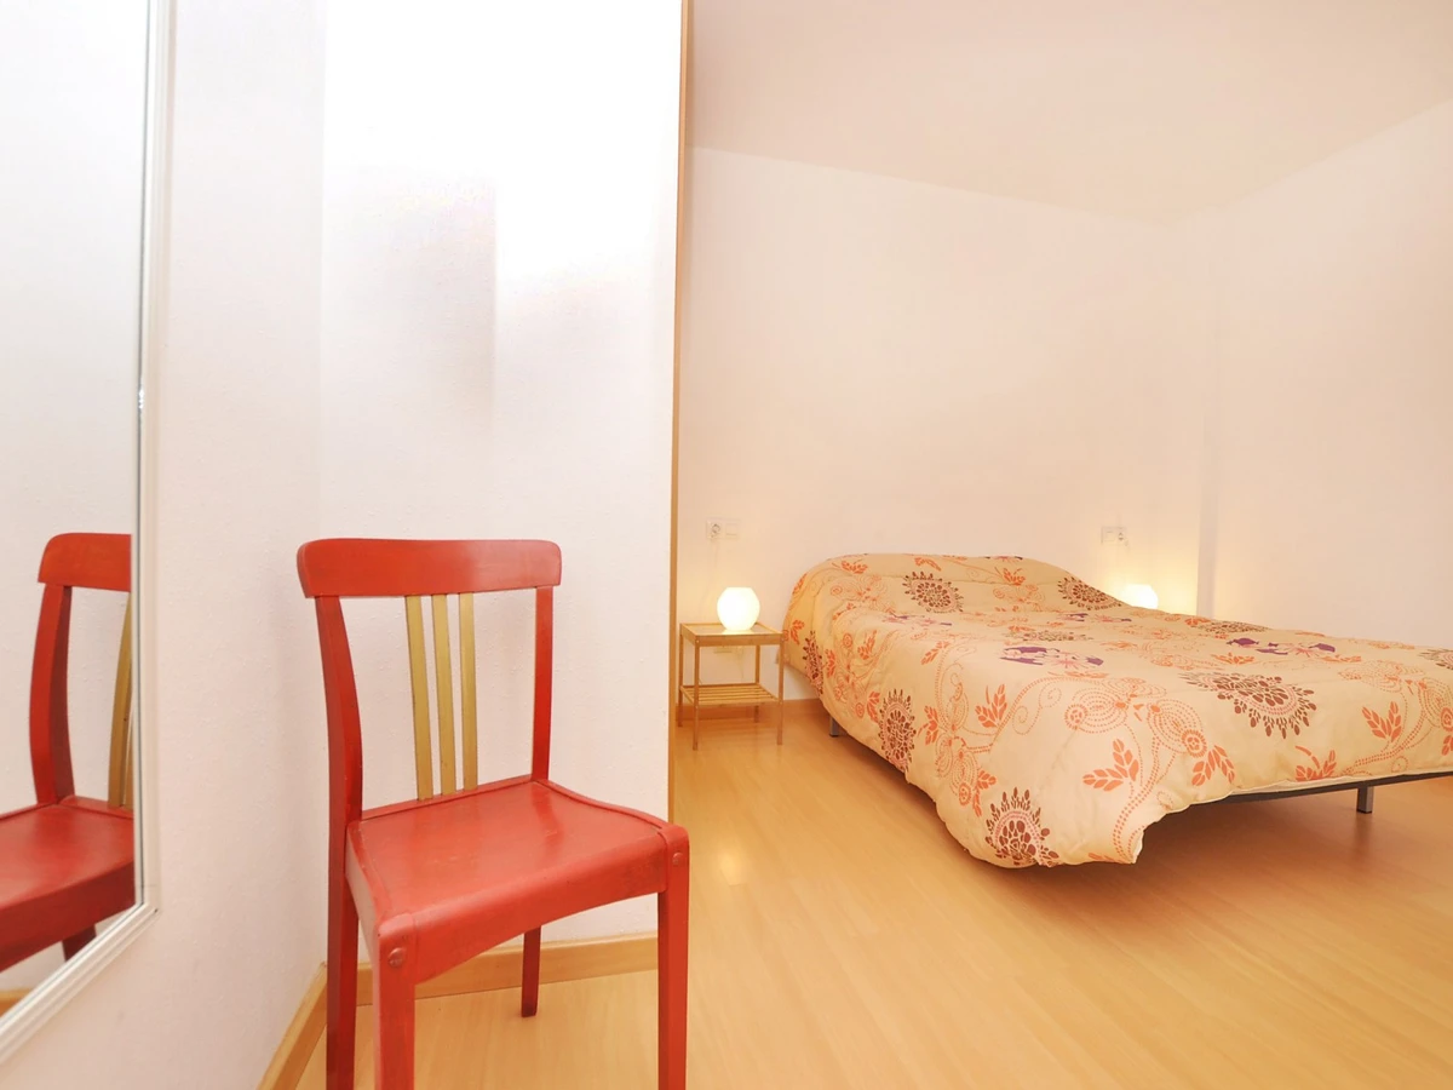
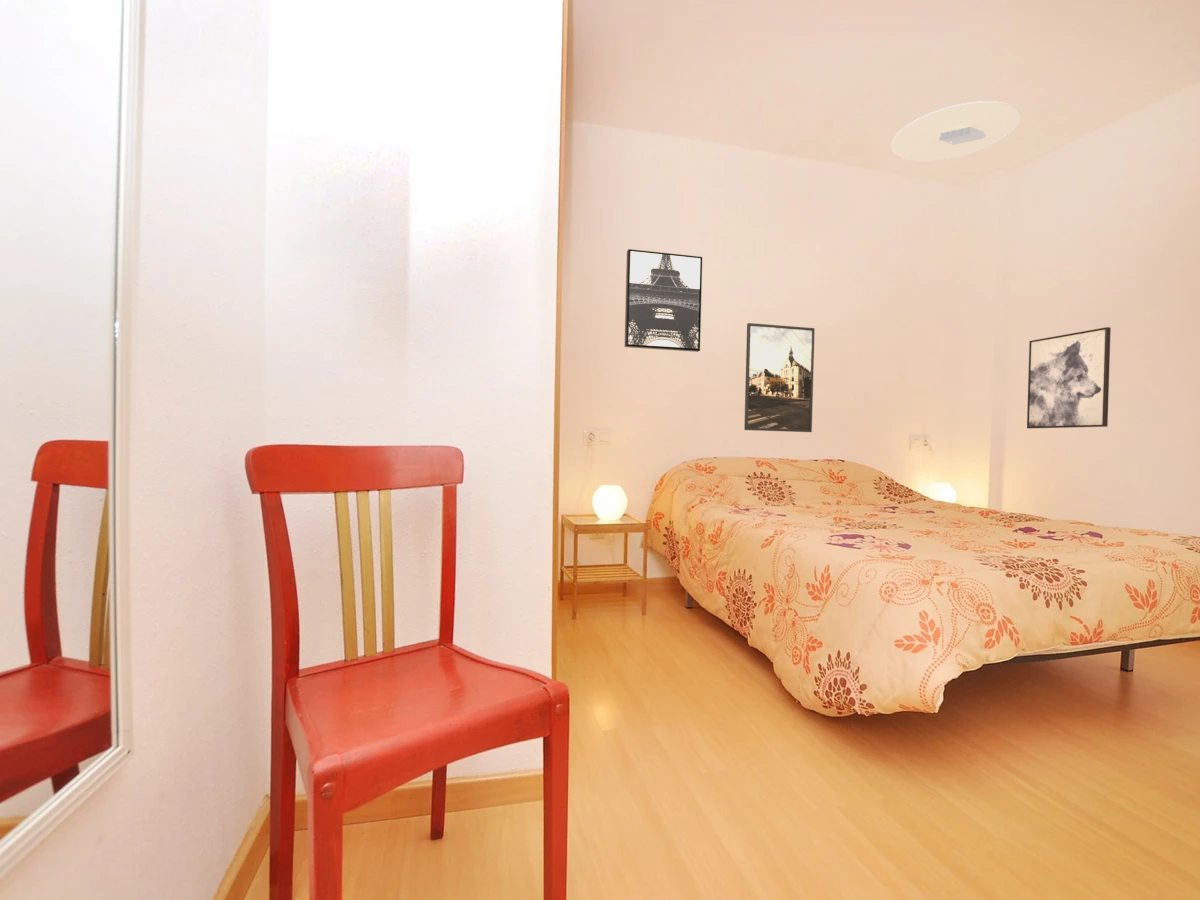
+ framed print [743,322,816,433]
+ wall art [624,248,703,353]
+ wall art [1026,326,1112,429]
+ ceiling light [891,100,1022,162]
